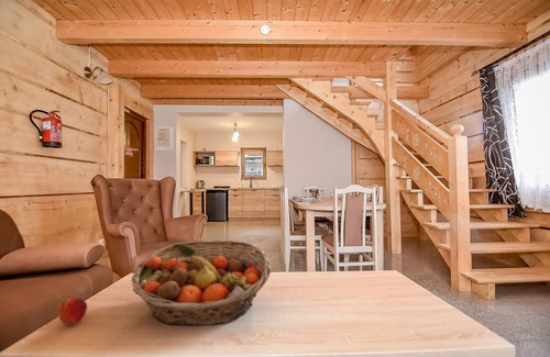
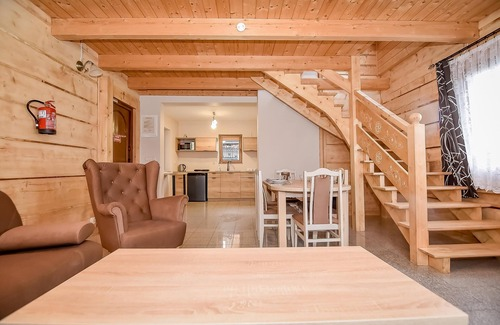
- fruit basket [130,239,273,326]
- peach [57,297,88,326]
